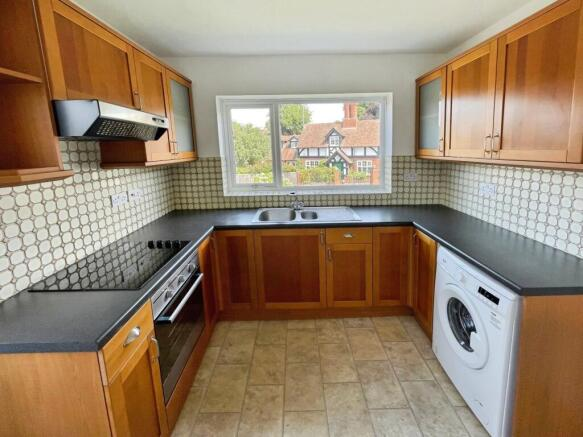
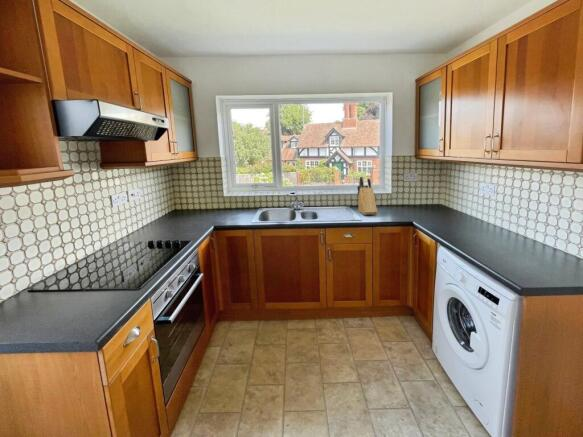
+ knife block [356,176,378,216]
